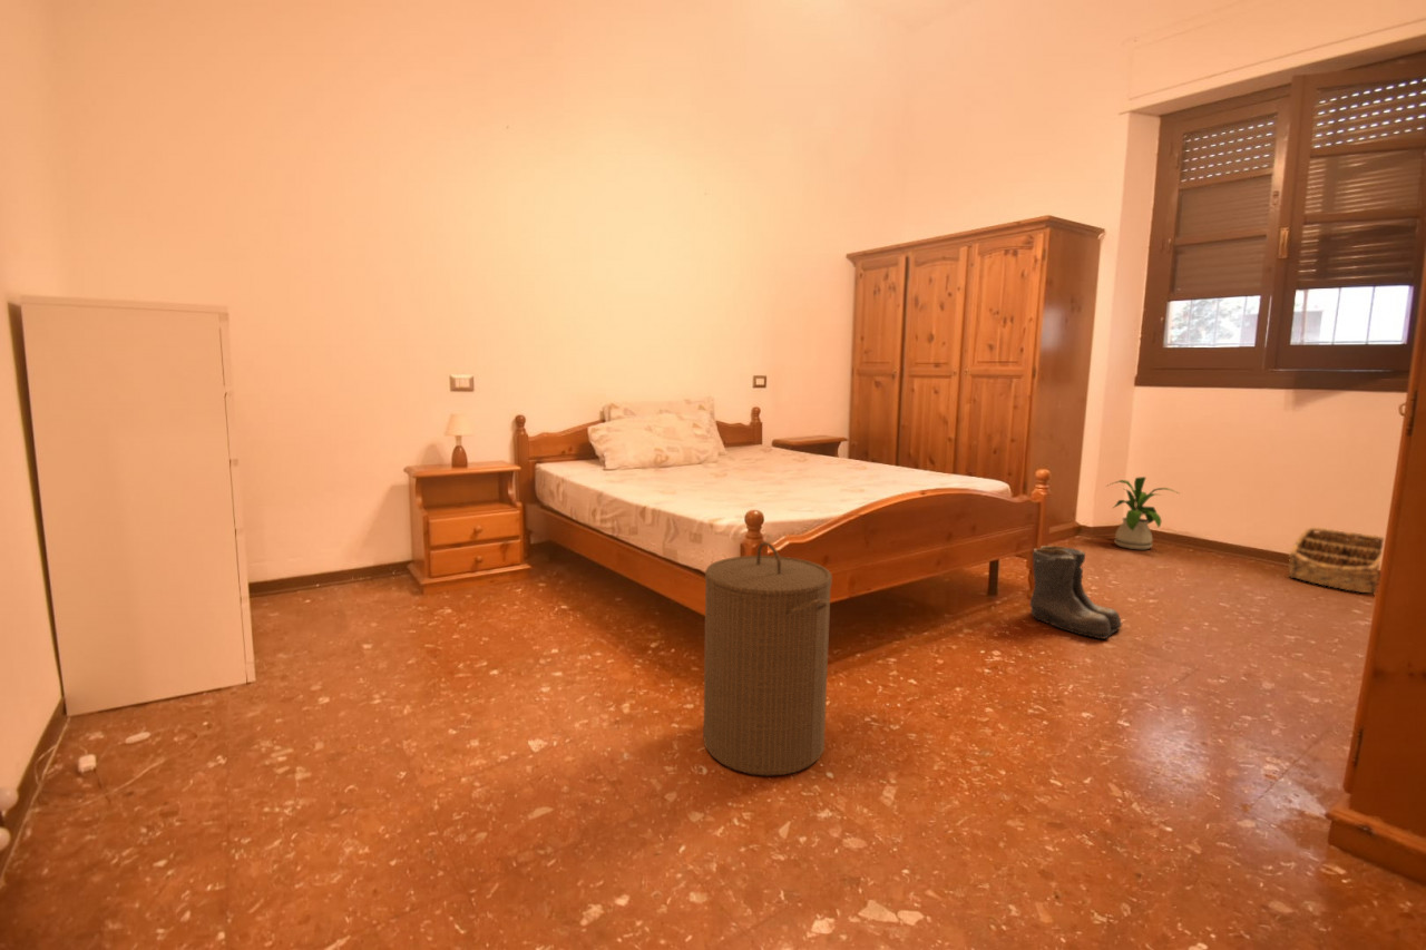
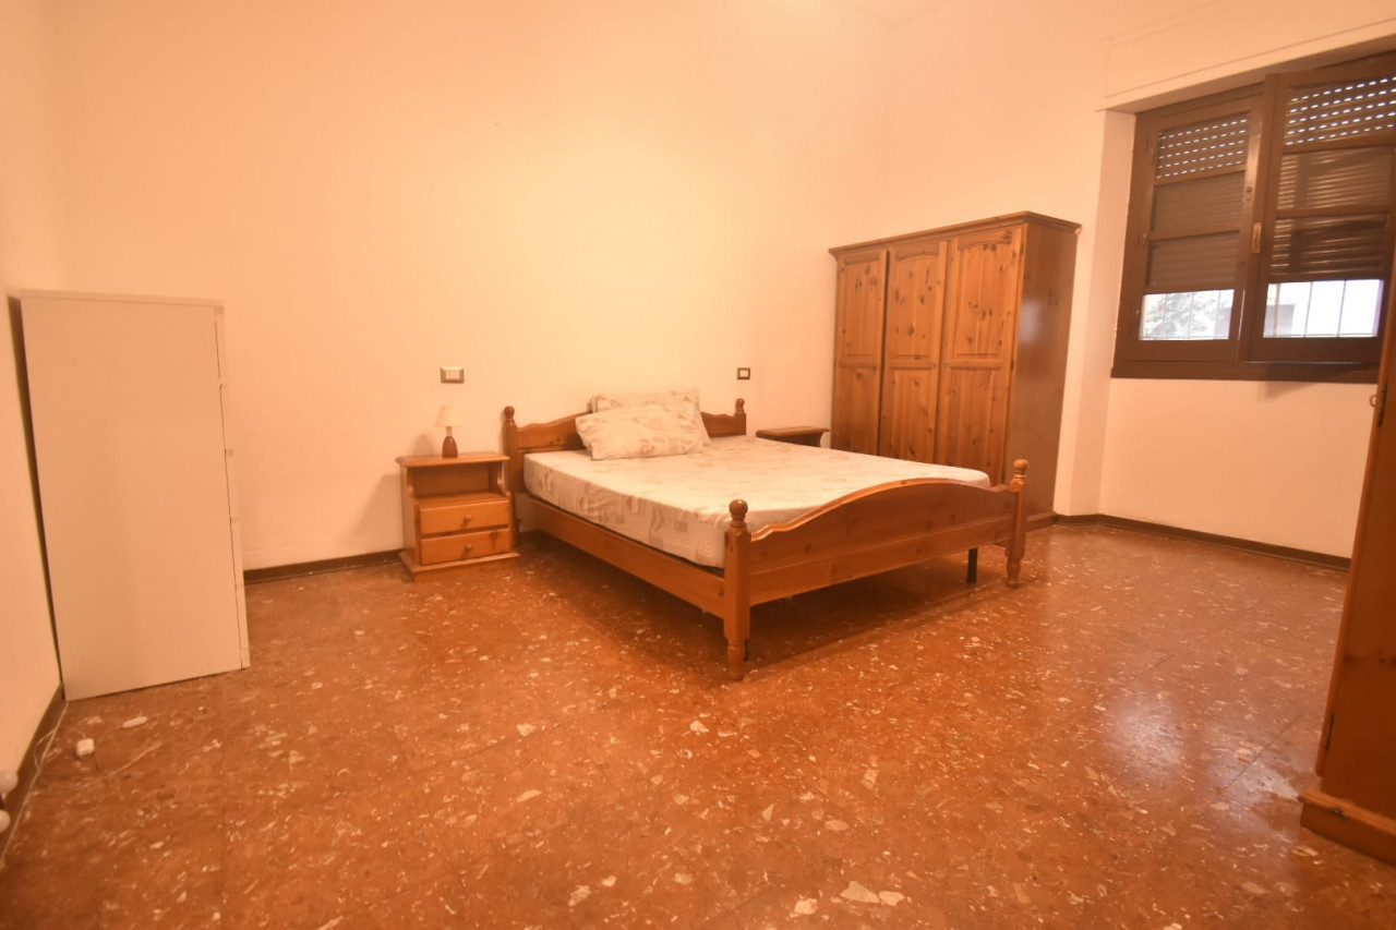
- boots [1029,545,1124,640]
- basket [1288,526,1385,595]
- laundry hamper [703,540,833,777]
- house plant [1105,476,1180,550]
